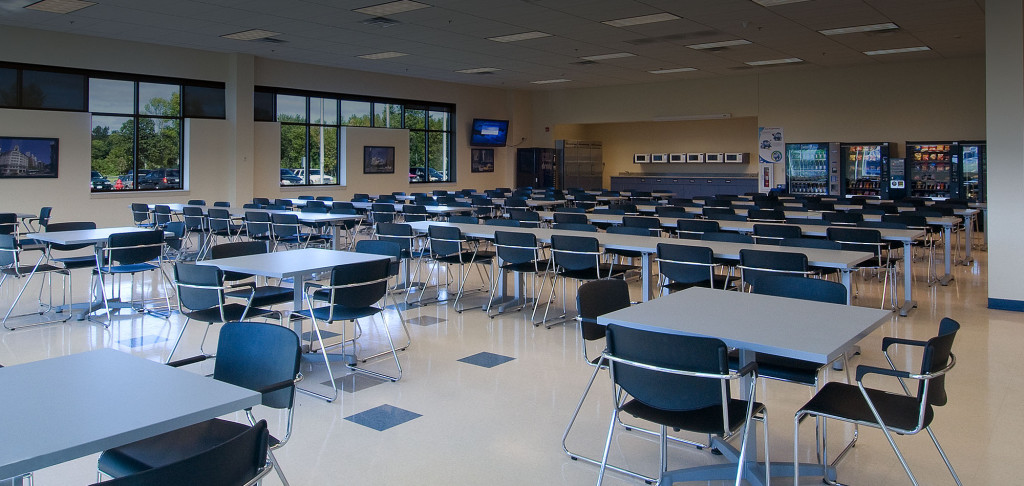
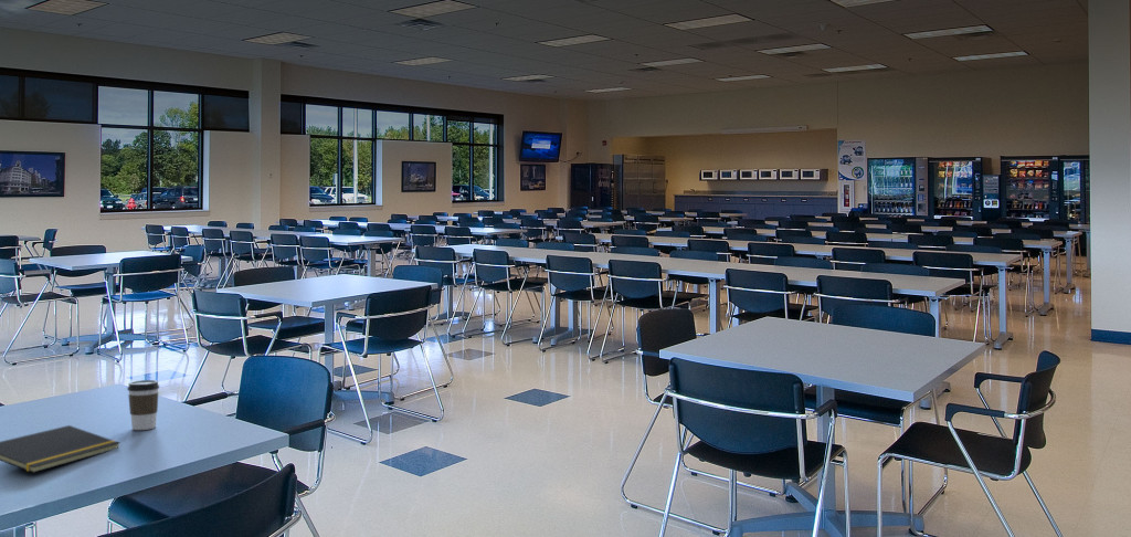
+ coffee cup [126,379,160,431]
+ notepad [0,424,121,474]
